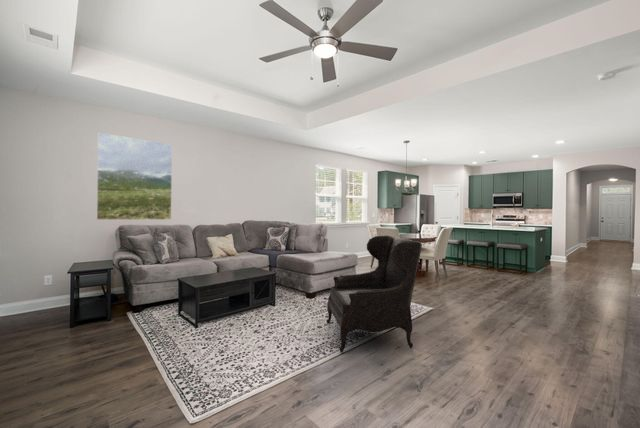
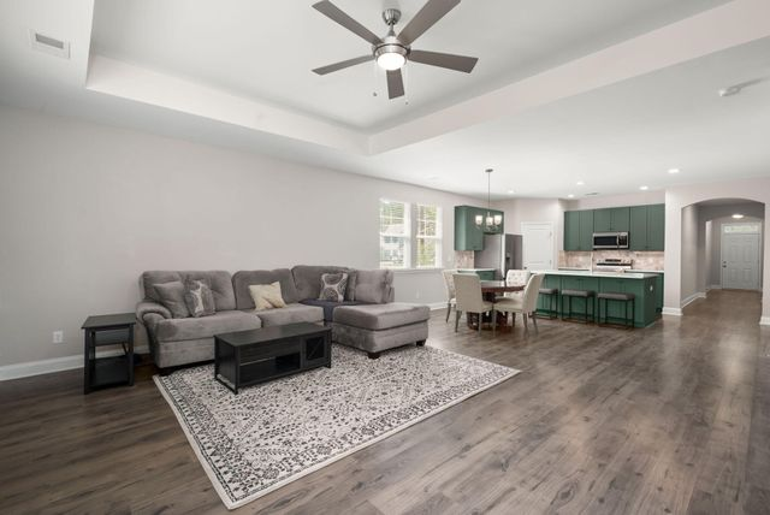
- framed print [95,131,173,221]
- armchair [326,235,423,353]
